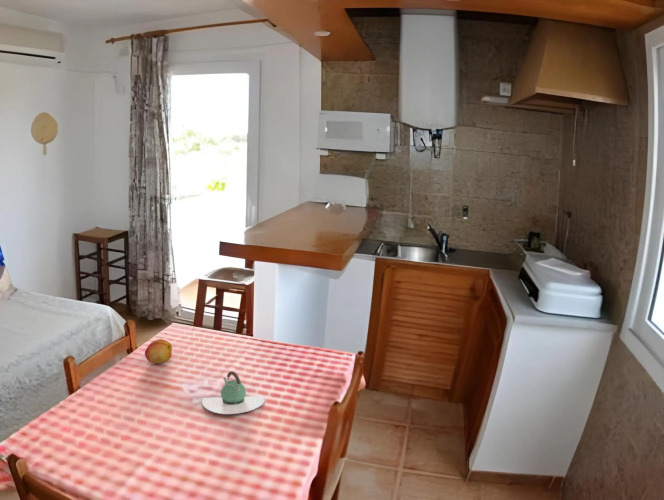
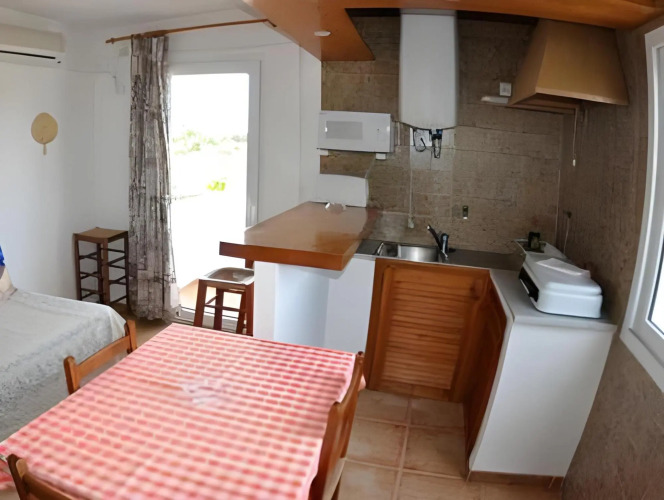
- fruit [144,338,173,365]
- teapot [201,370,265,415]
